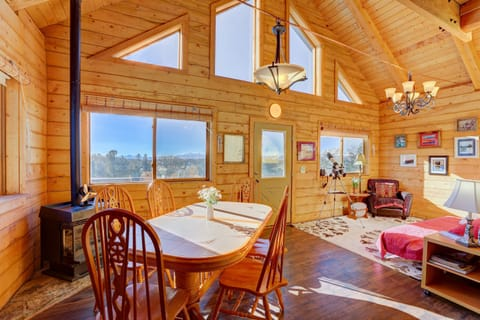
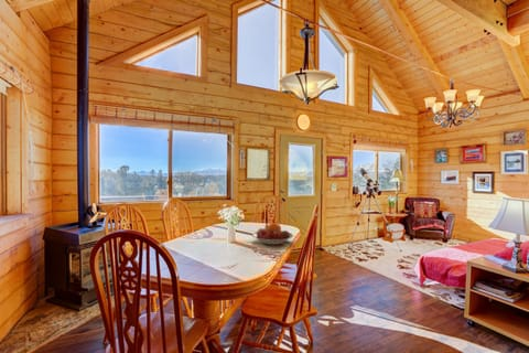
+ fruit bowl [251,222,295,246]
